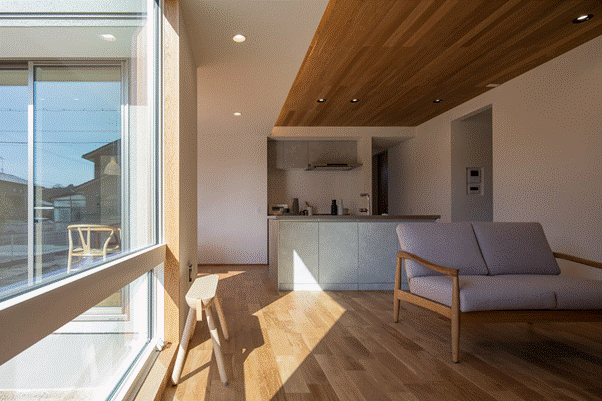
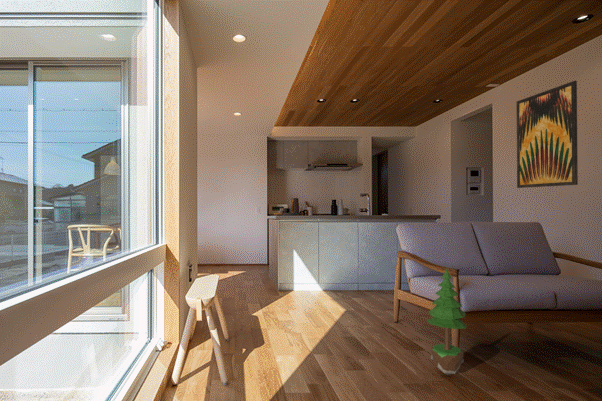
+ potted tree [426,268,468,376]
+ wall art [516,80,579,189]
